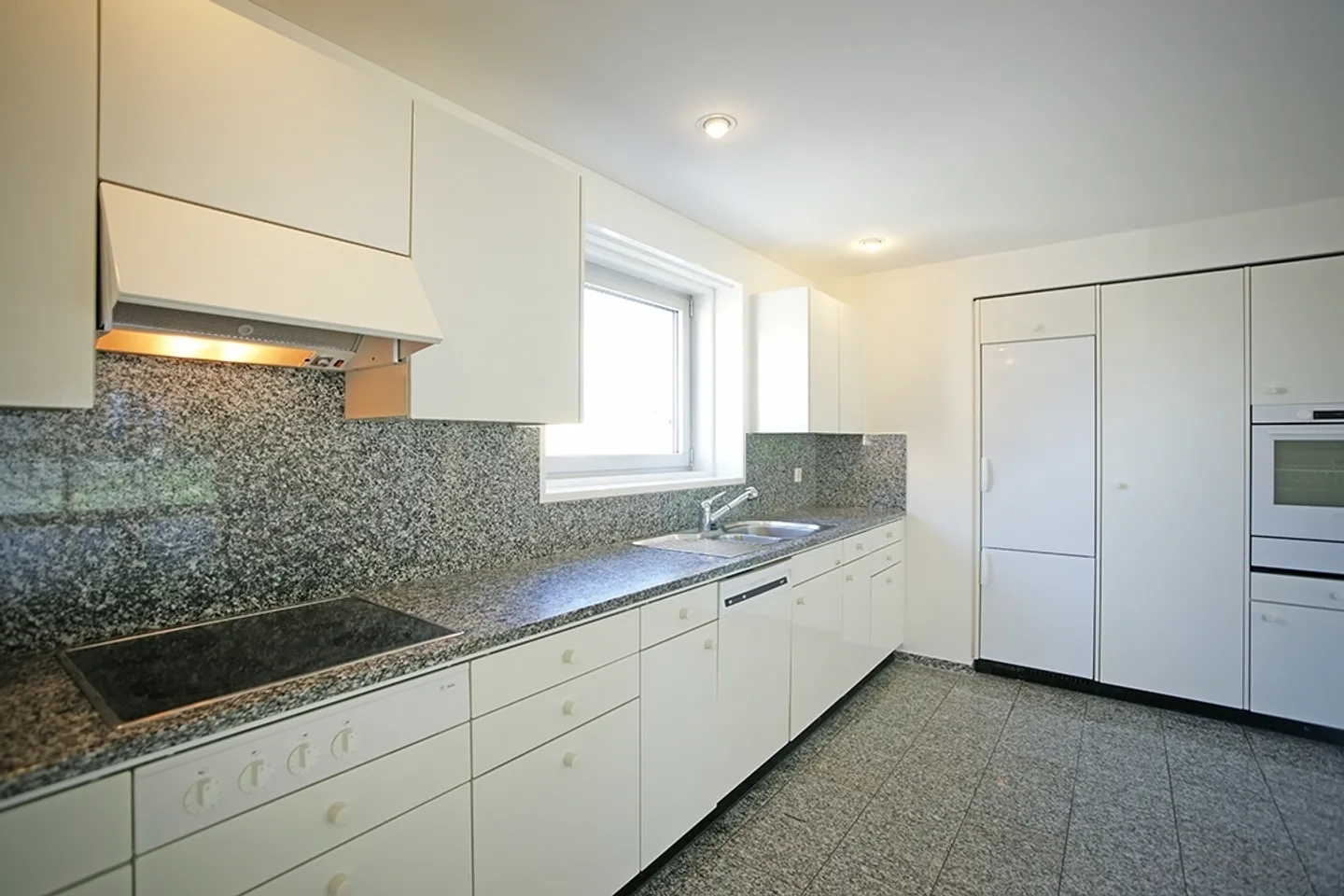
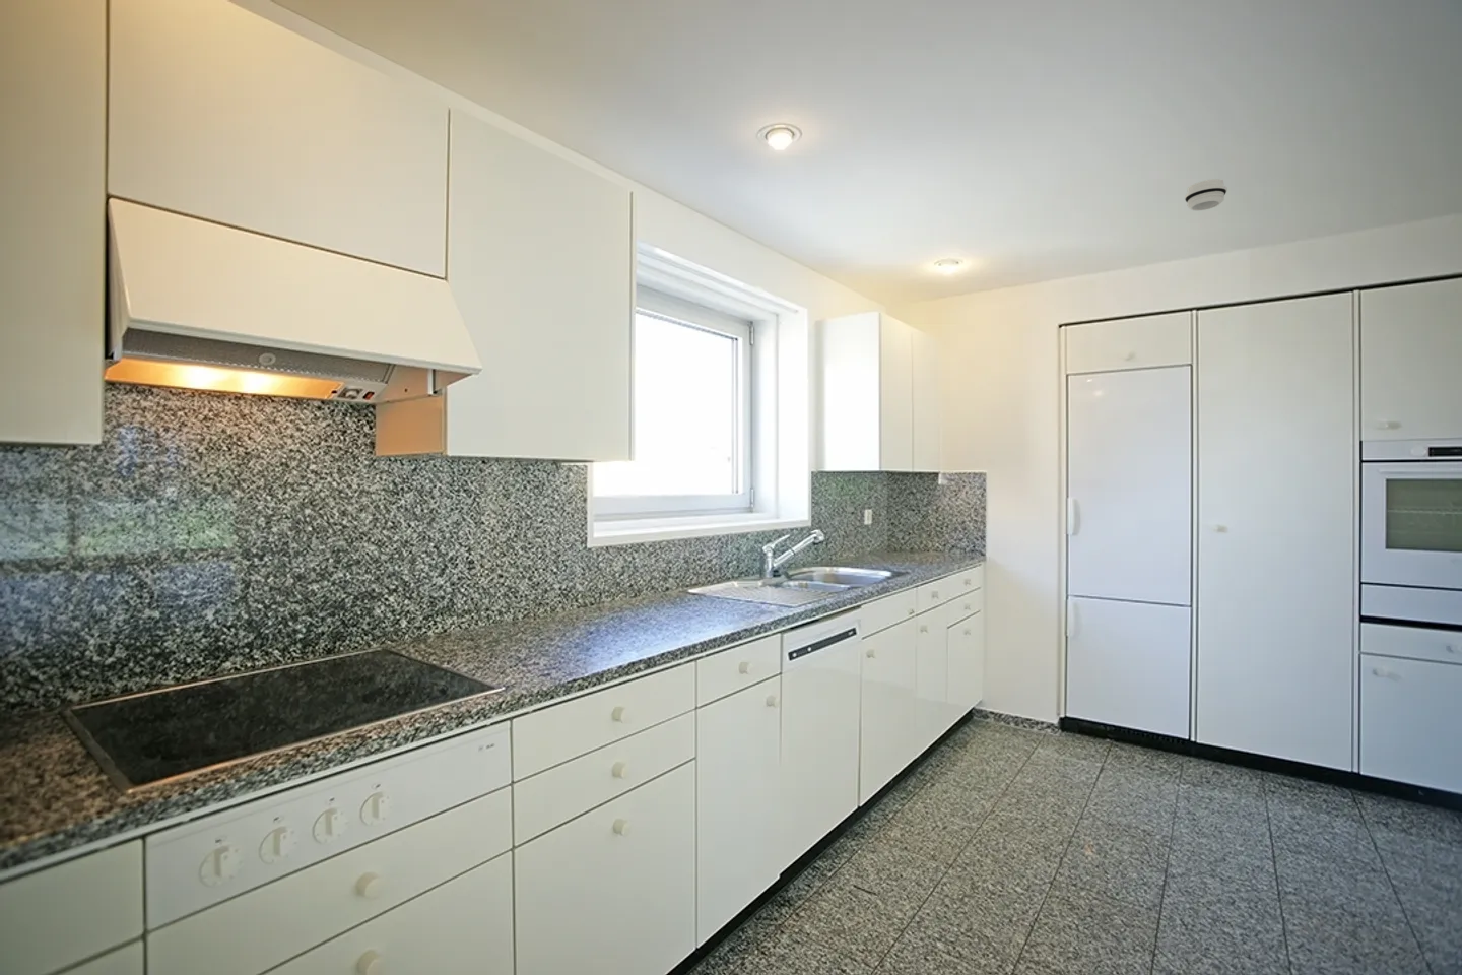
+ smoke detector [1184,177,1227,211]
